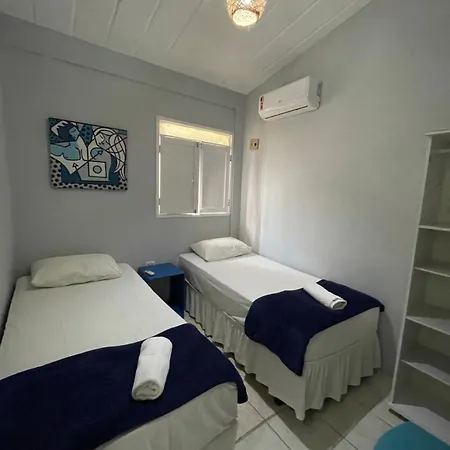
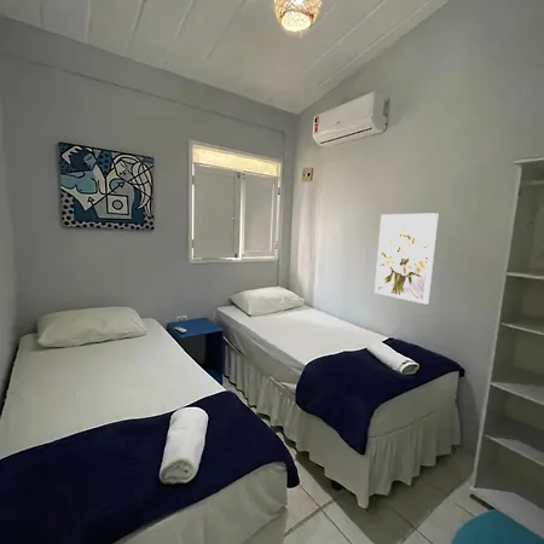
+ wall art [374,212,439,305]
